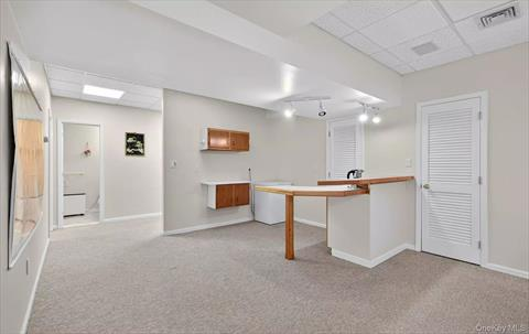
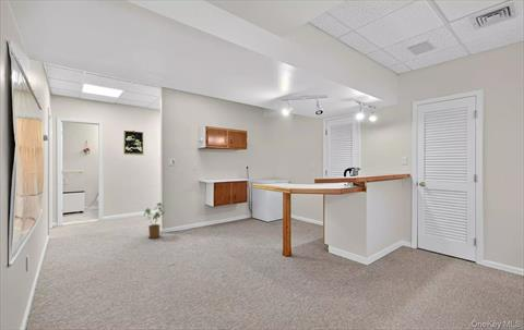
+ house plant [143,201,166,240]
